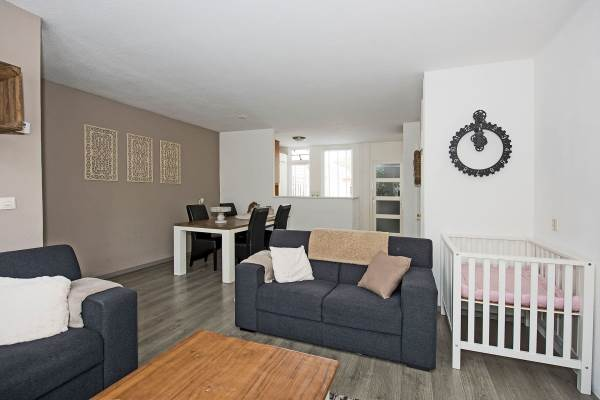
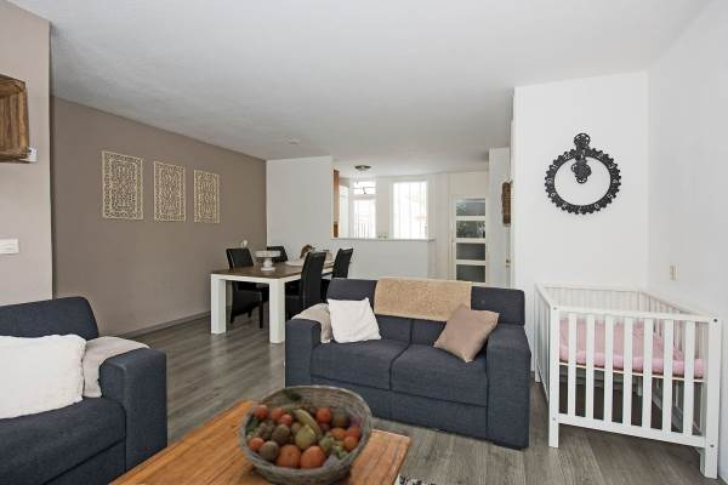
+ fruit basket [238,384,374,485]
